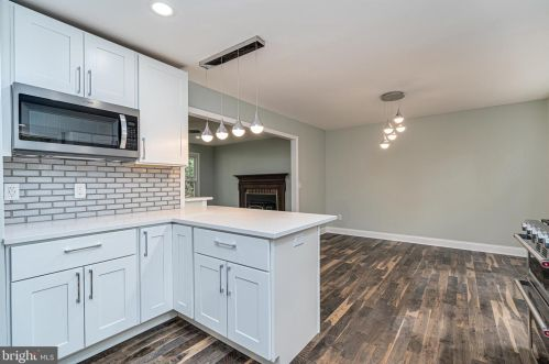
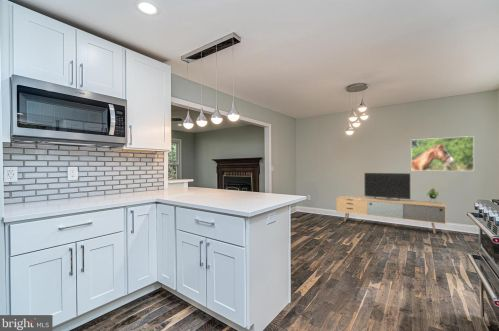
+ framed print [410,135,475,172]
+ media console [335,172,447,235]
